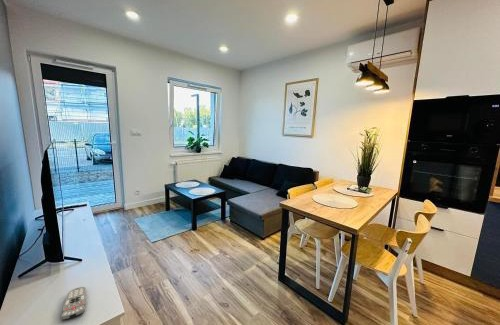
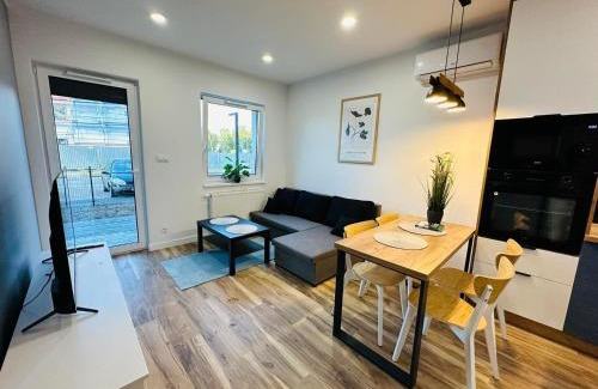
- remote control [60,286,87,321]
